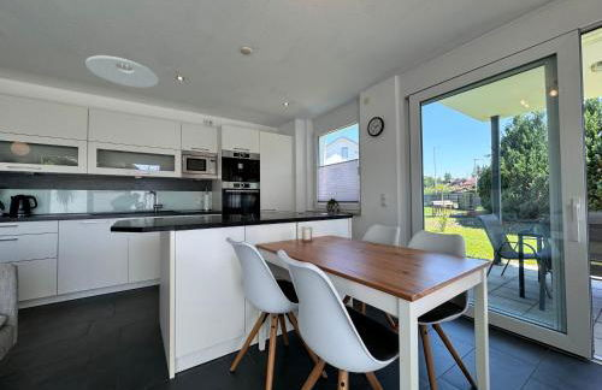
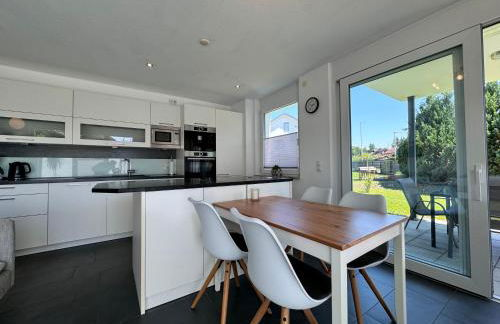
- ceiling light [84,54,160,88]
